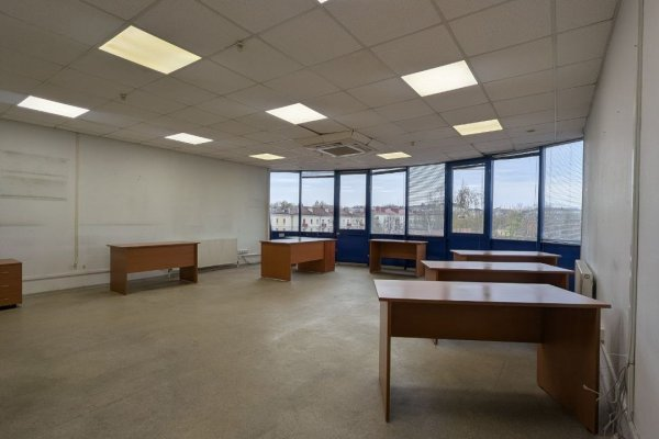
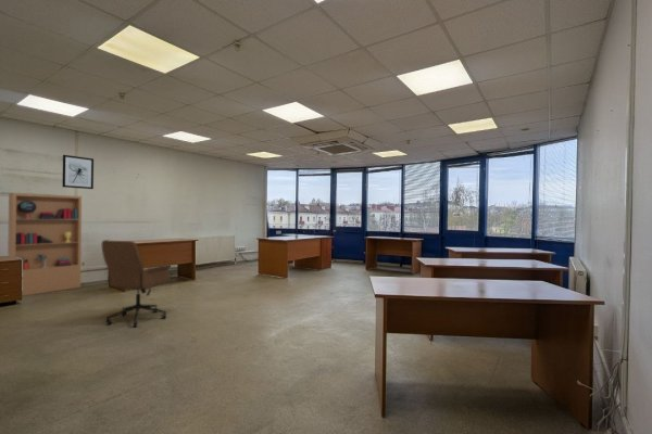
+ wall art [61,154,95,190]
+ office chair [101,239,172,329]
+ bookcase [7,192,83,297]
